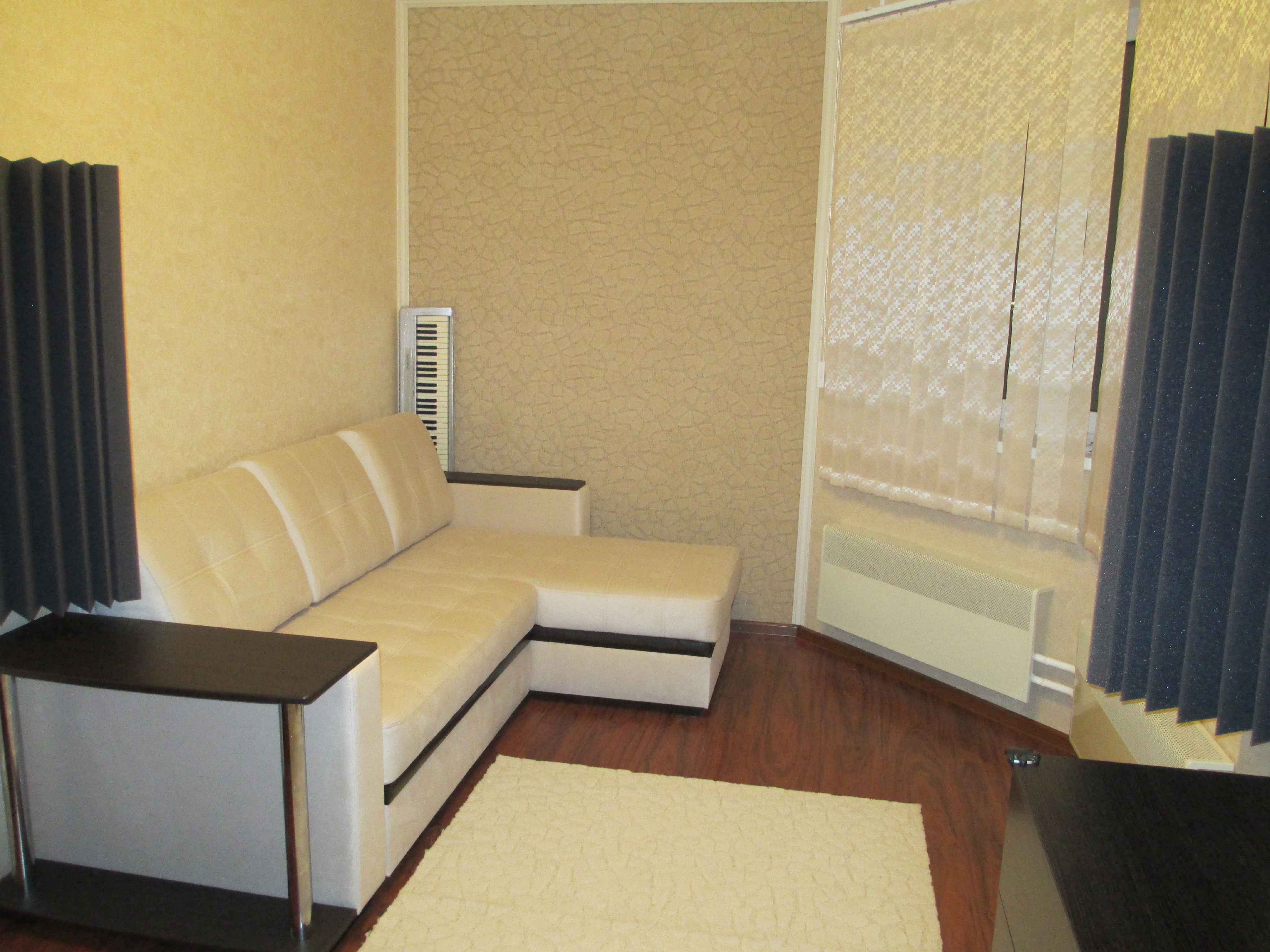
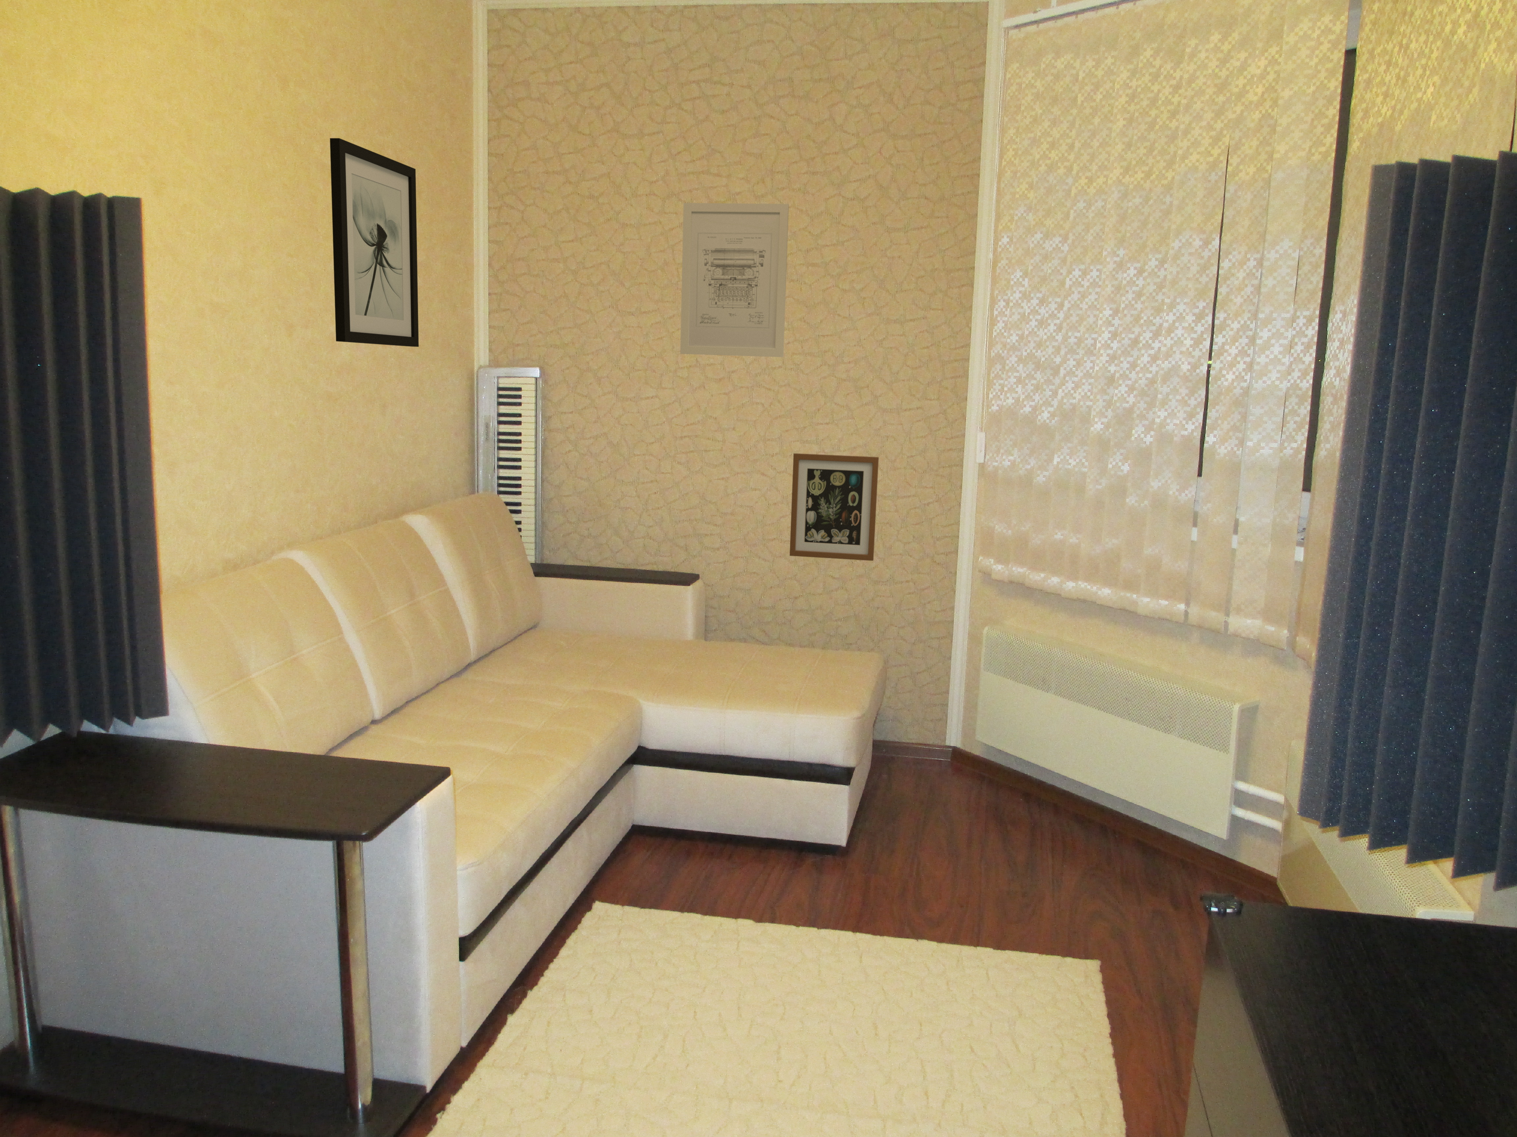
+ wall art [680,203,790,357]
+ wall art [330,137,419,348]
+ wall art [790,453,879,561]
